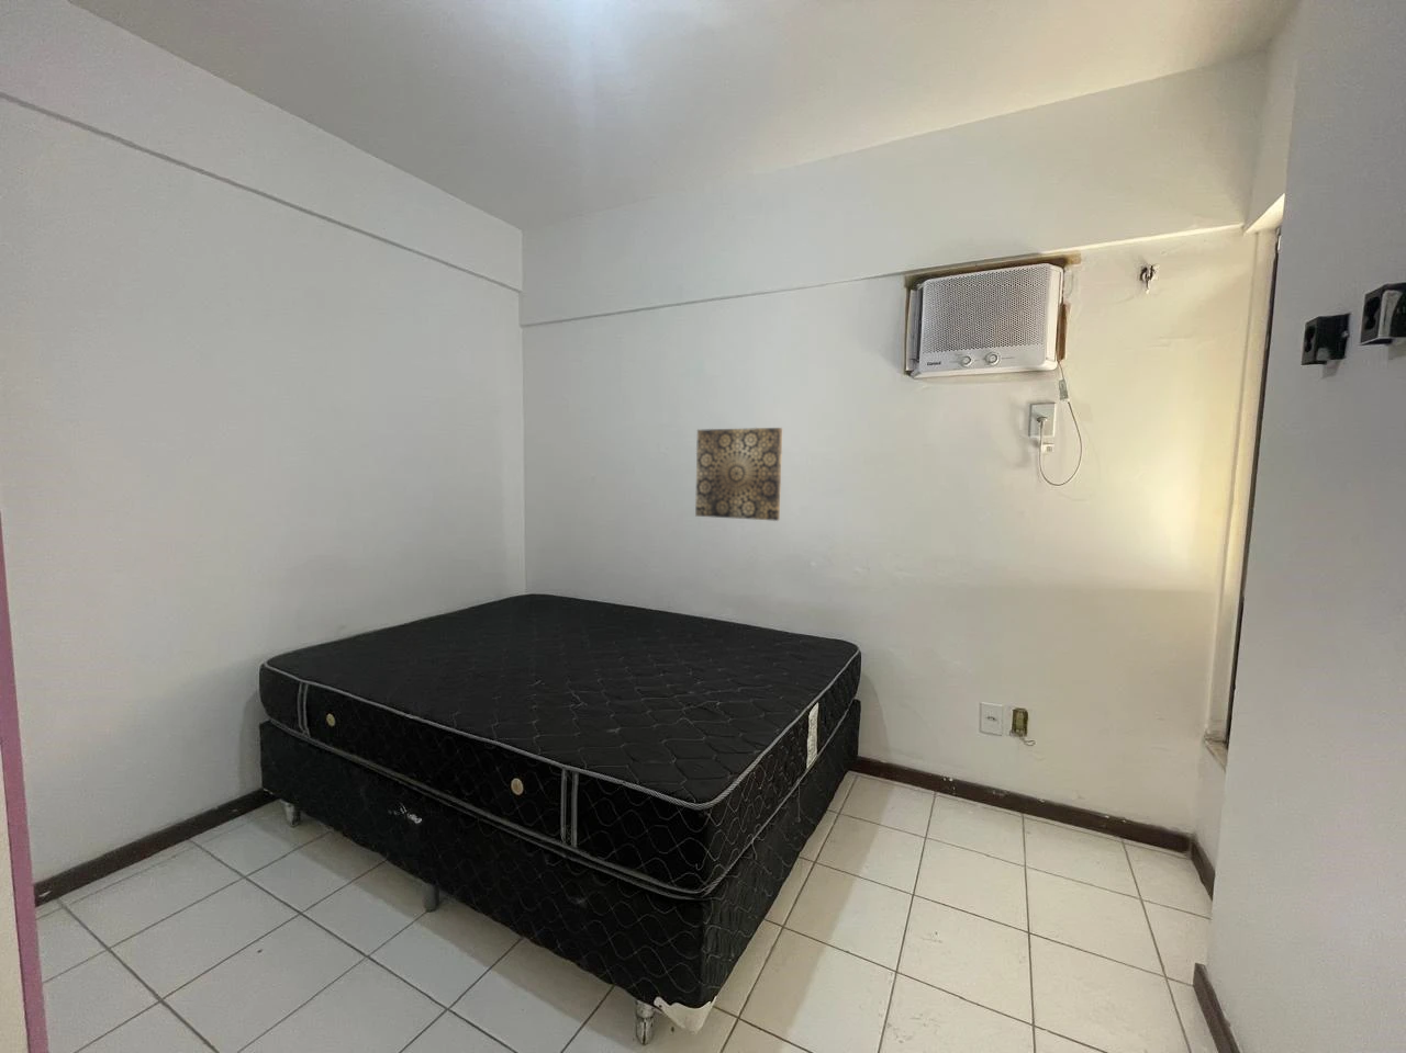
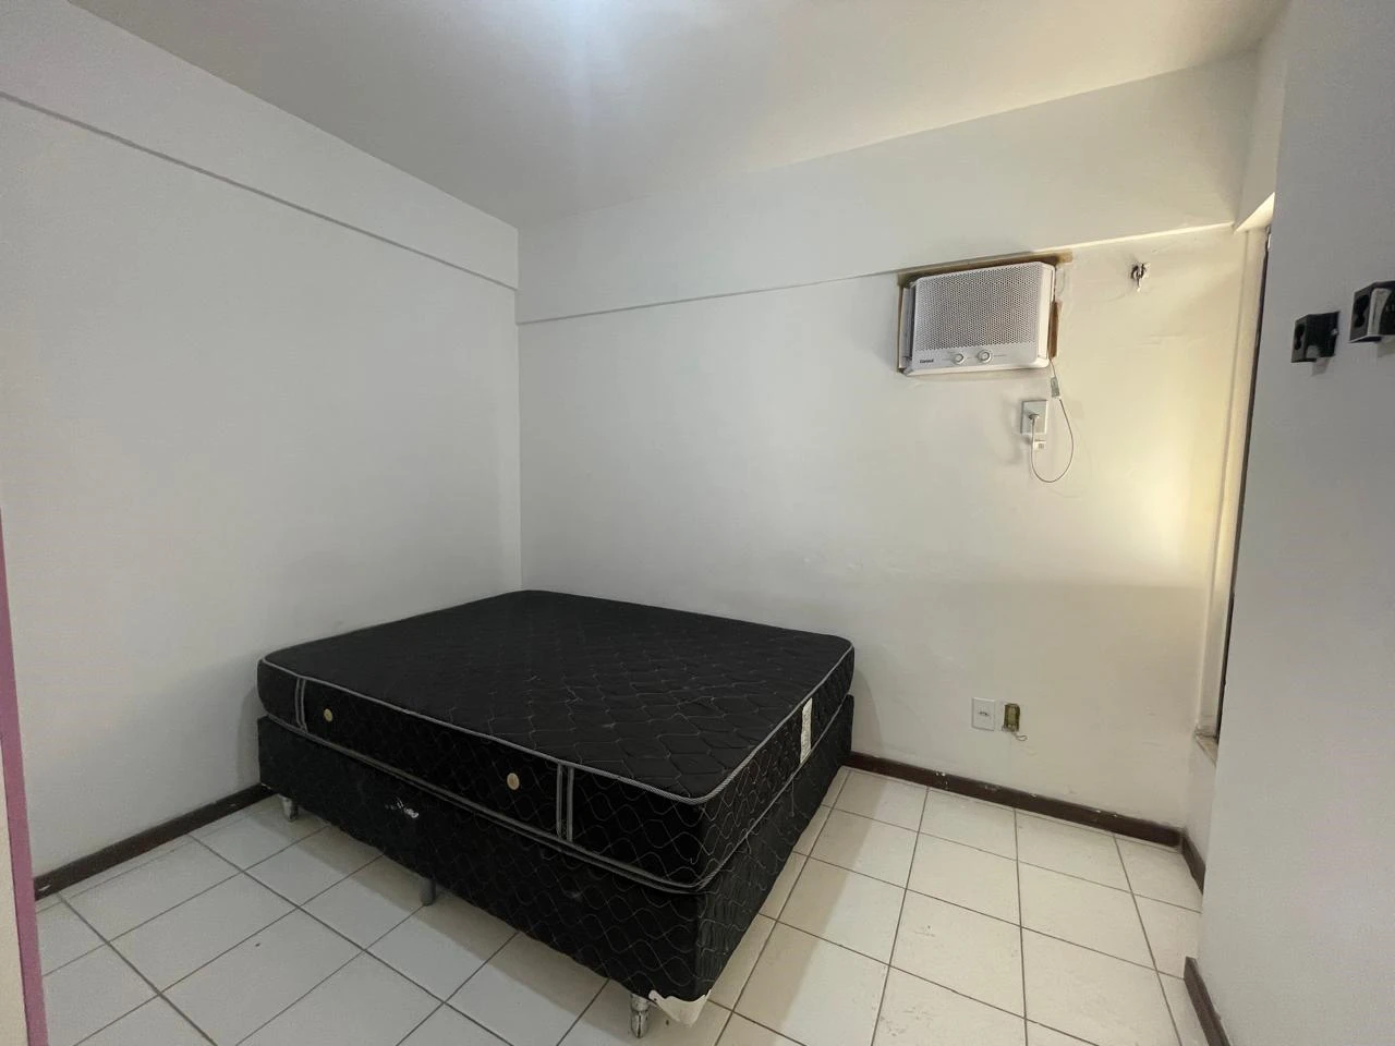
- wall art [694,427,783,522]
